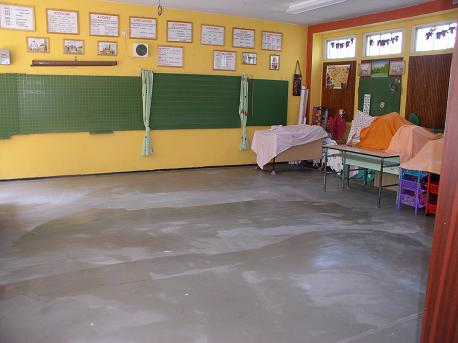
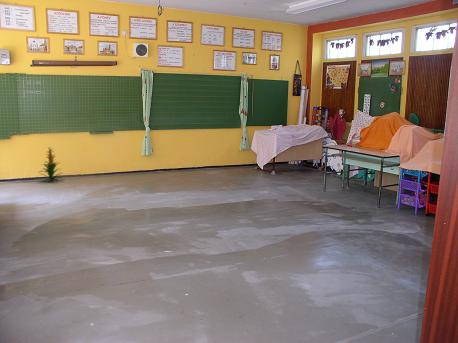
+ indoor plant [38,145,65,183]
